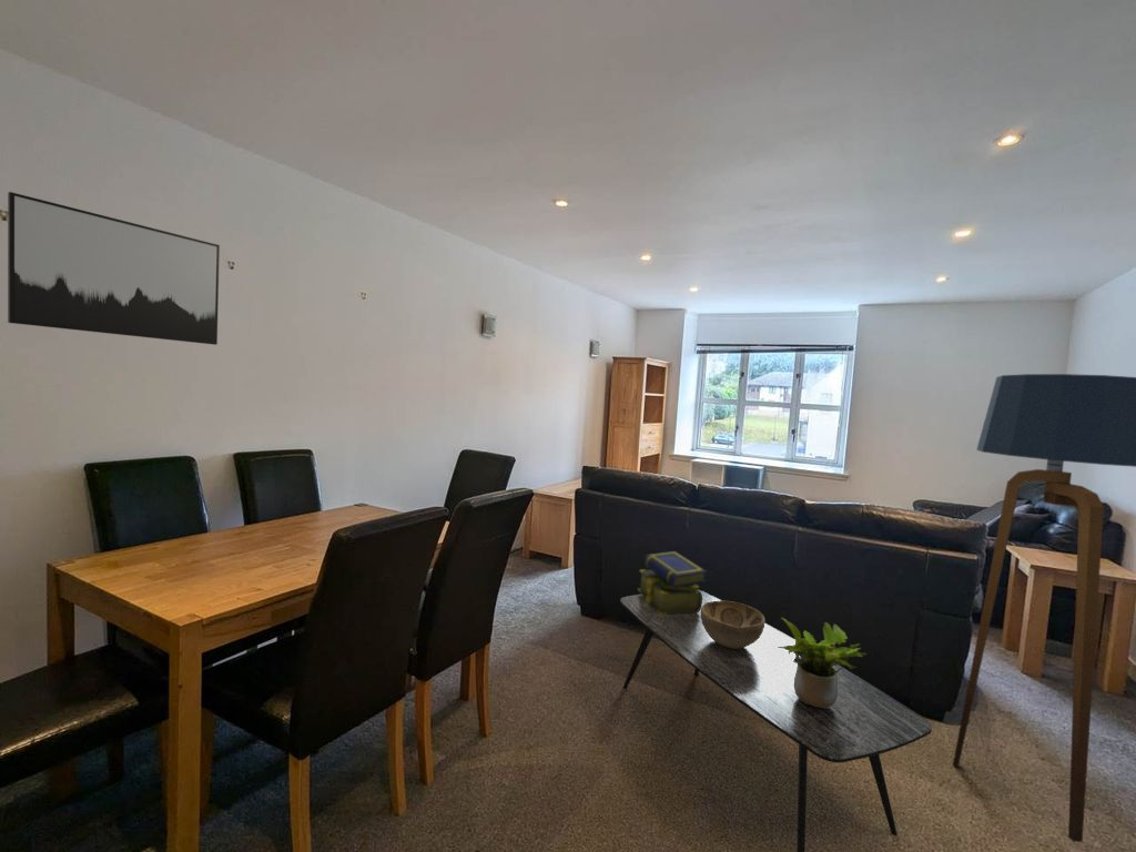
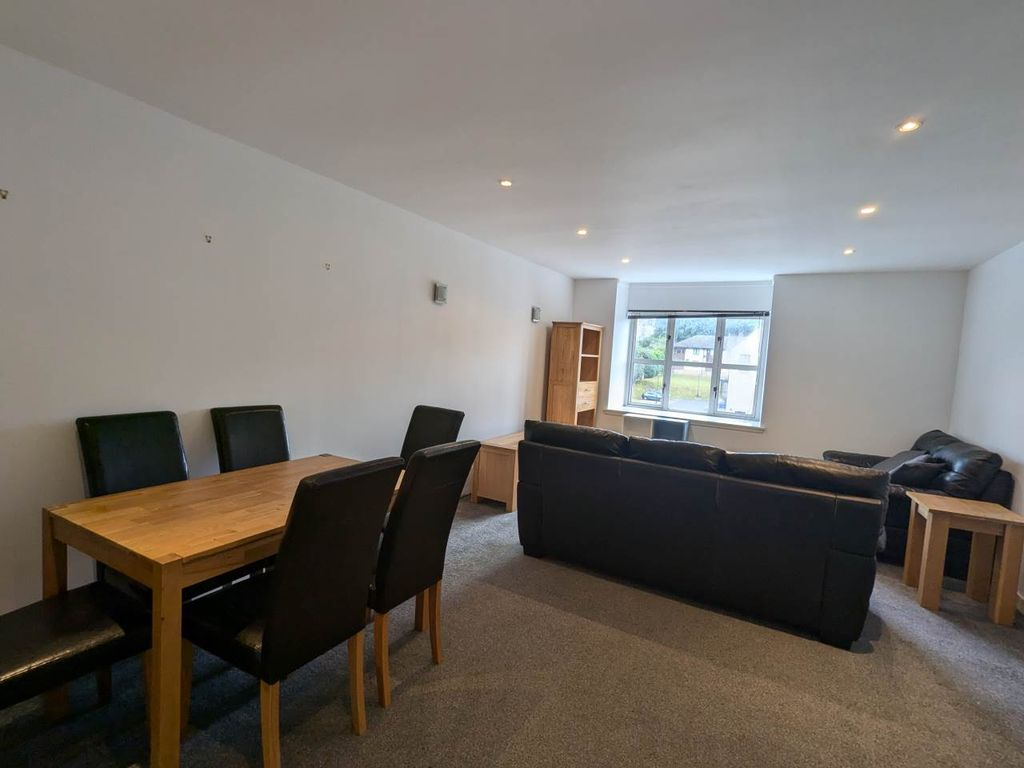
- decorative bowl [701,599,767,648]
- potted plant [774,617,868,708]
- floor lamp [952,373,1136,843]
- wall art [7,191,221,346]
- stack of books [637,550,708,615]
- coffee table [619,589,933,852]
